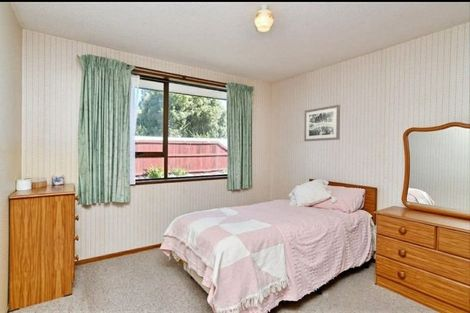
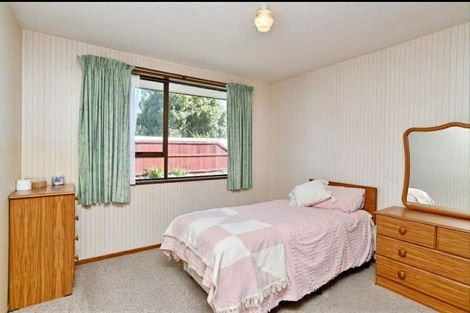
- wall art [303,104,341,142]
